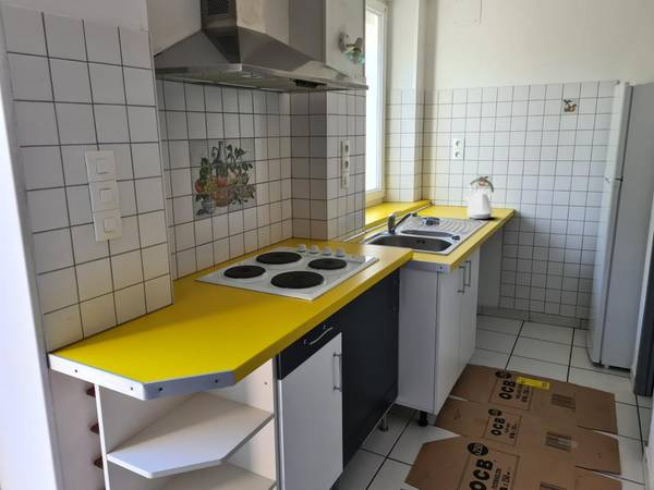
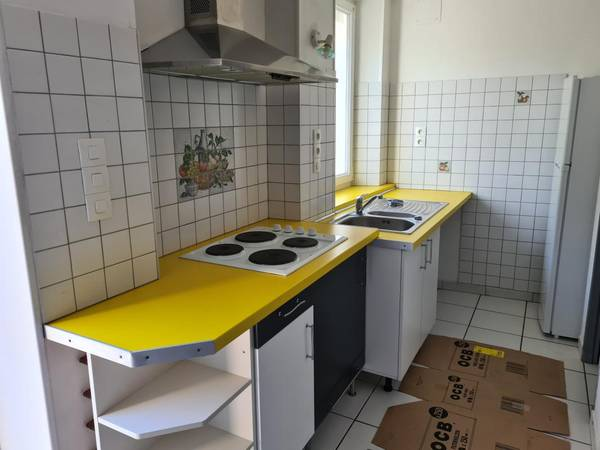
- kettle [462,177,496,220]
